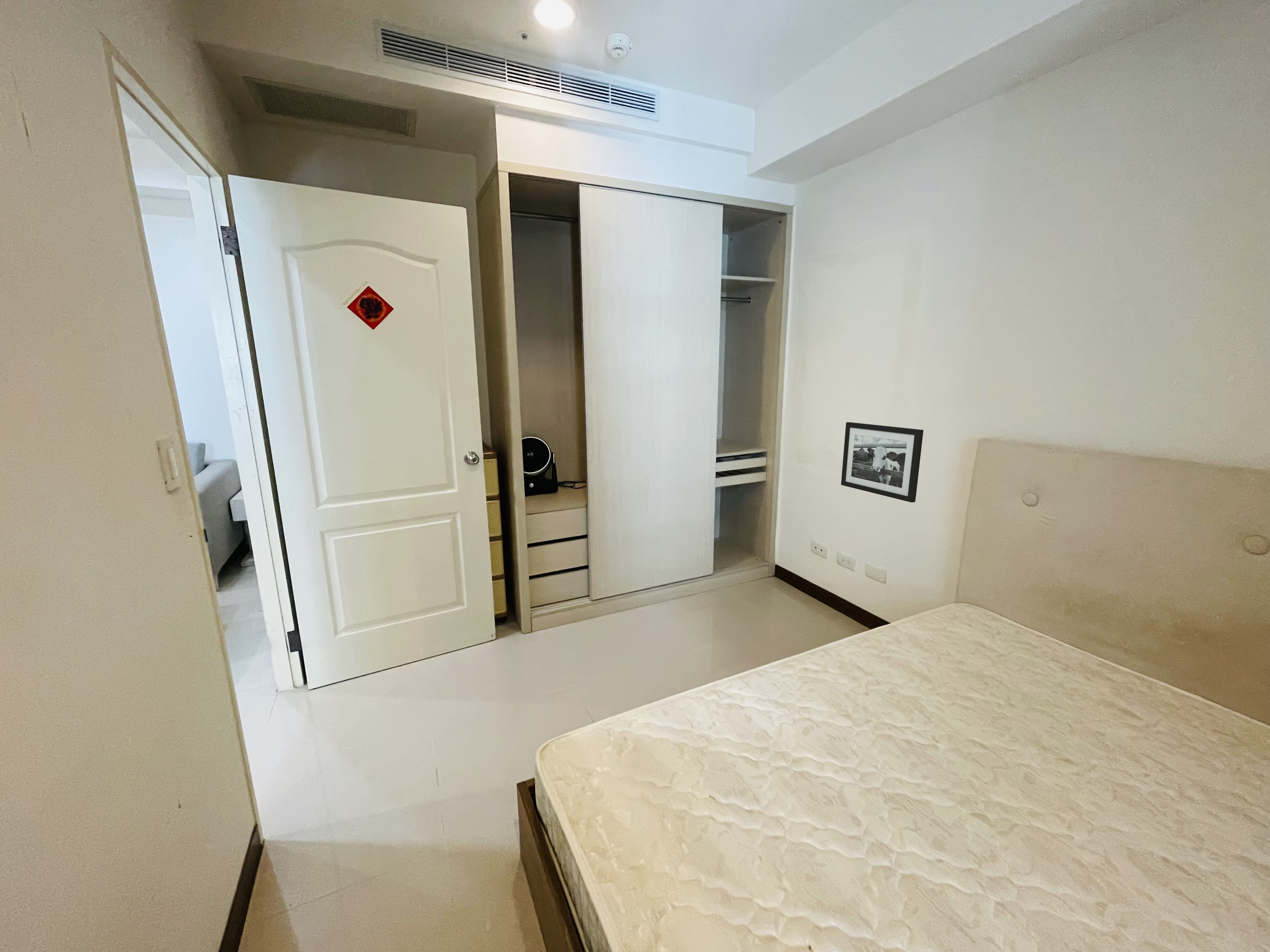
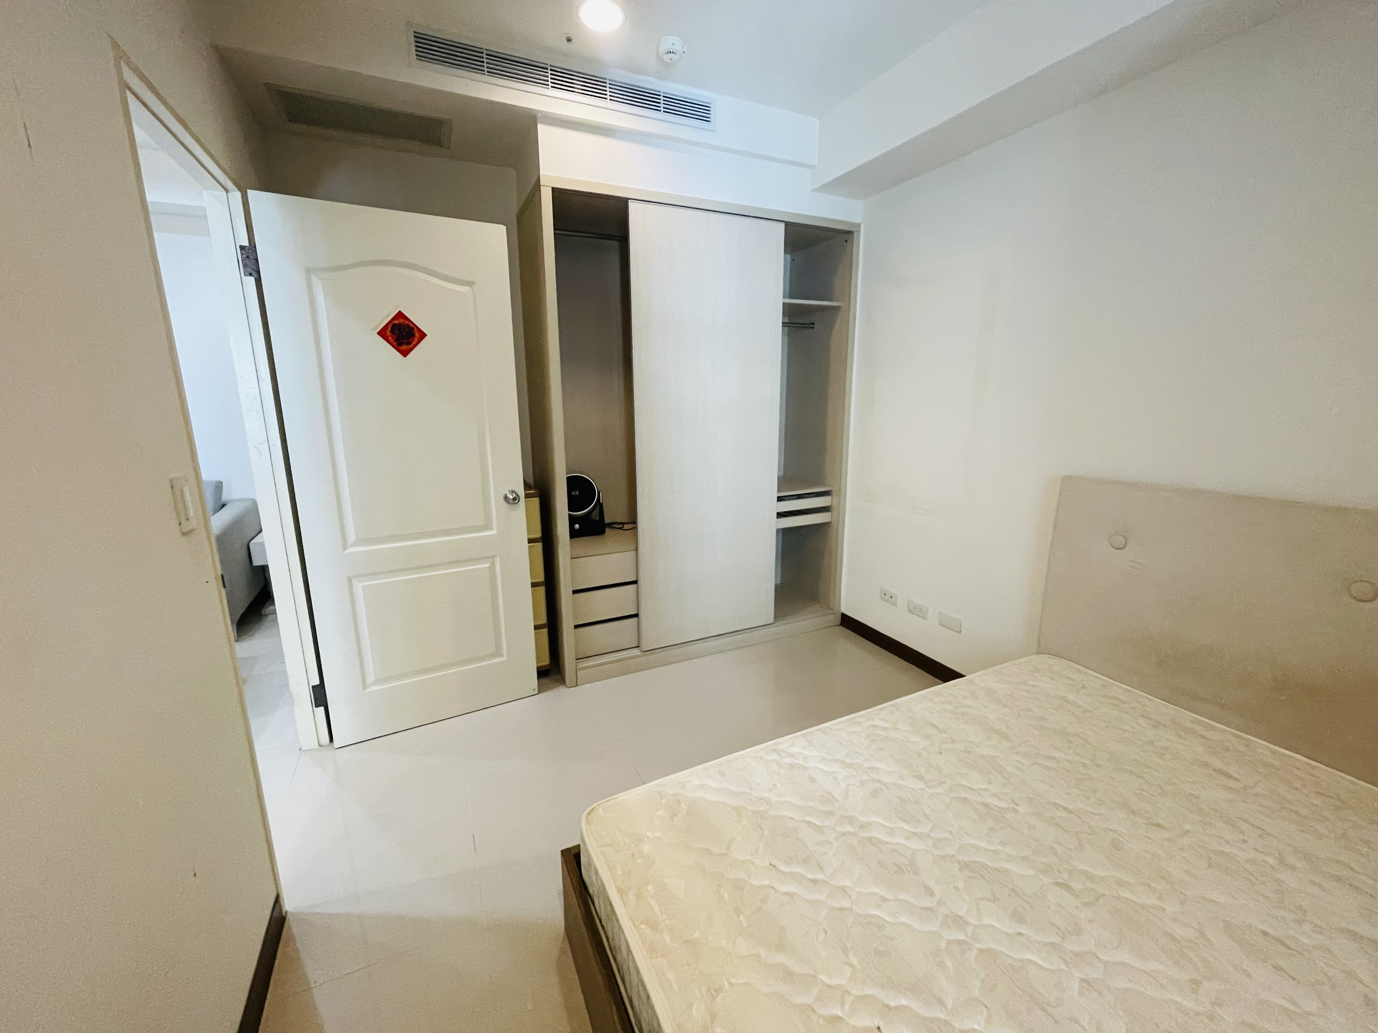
- picture frame [841,422,924,503]
